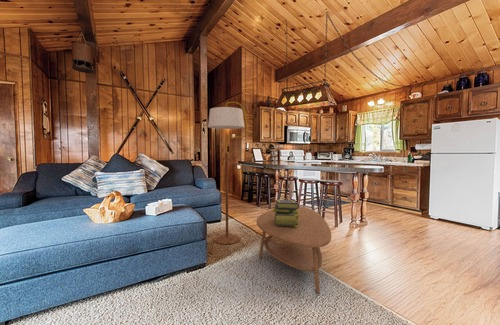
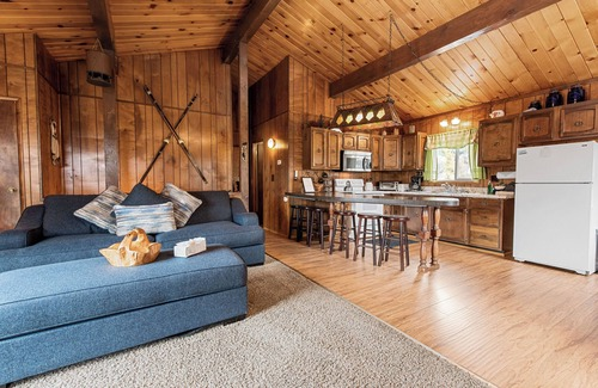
- stack of books [271,199,300,227]
- floor lamp [207,101,249,245]
- coffee table [256,206,332,294]
